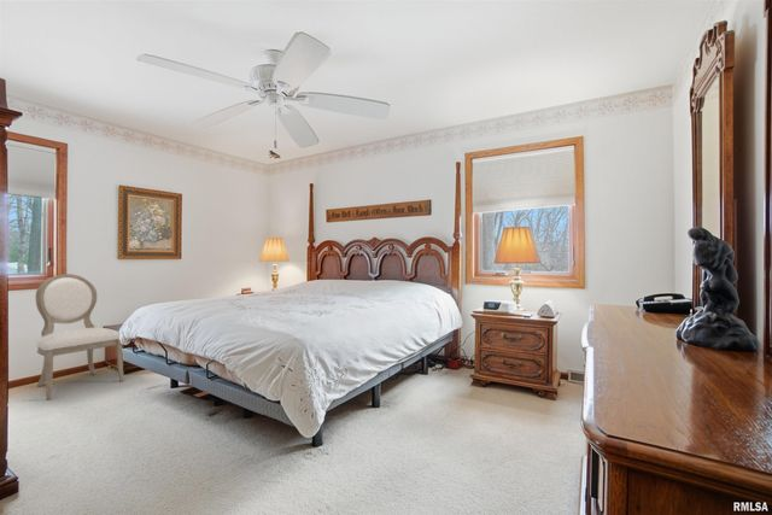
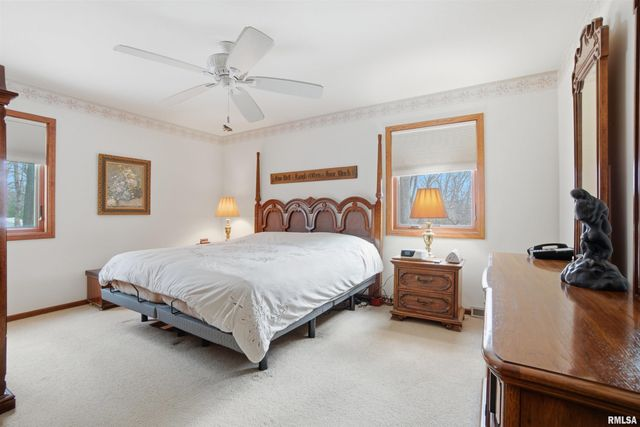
- chair [35,273,125,400]
